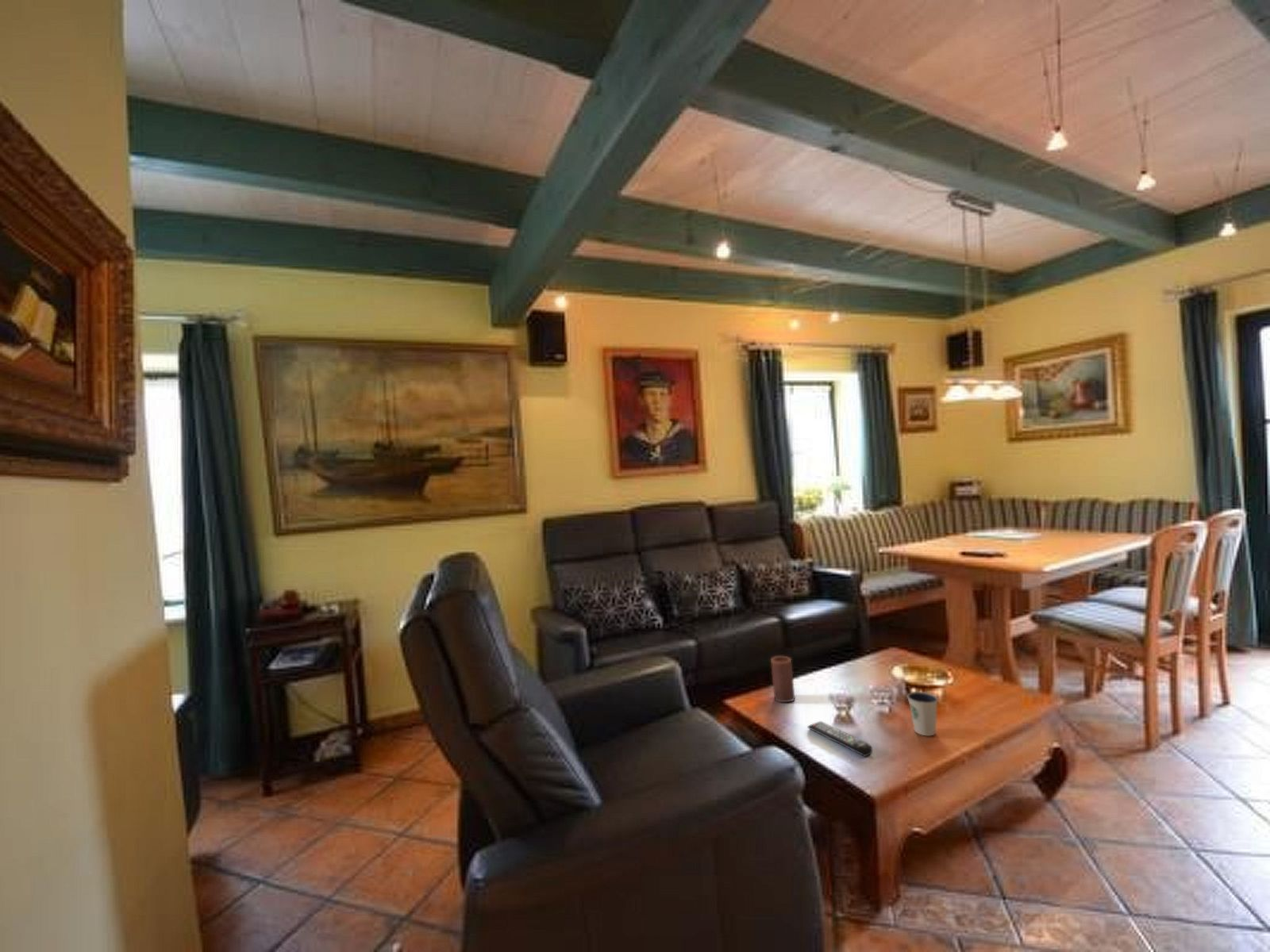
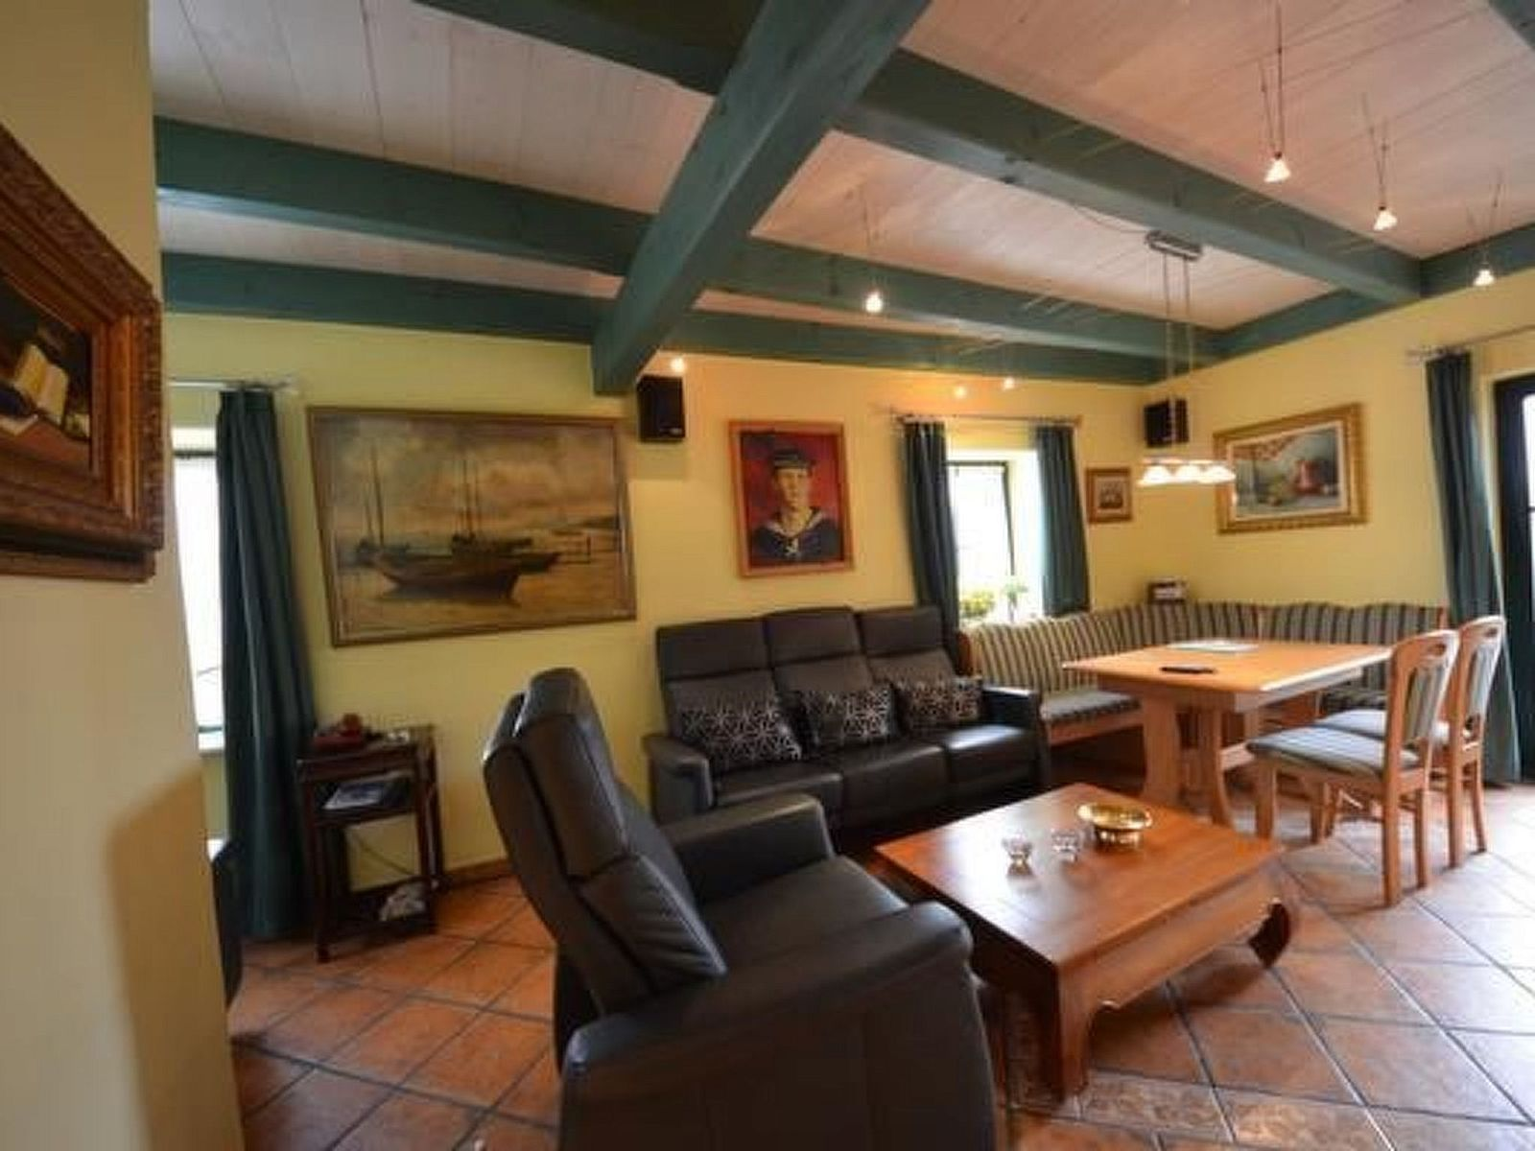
- remote control [806,720,873,758]
- dixie cup [906,691,939,736]
- candle [770,655,796,703]
